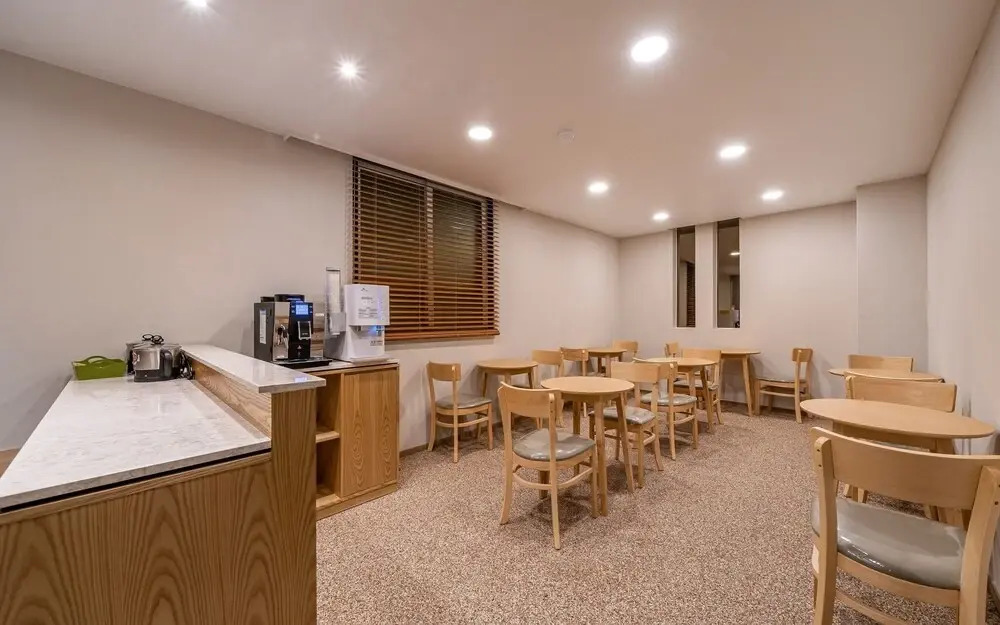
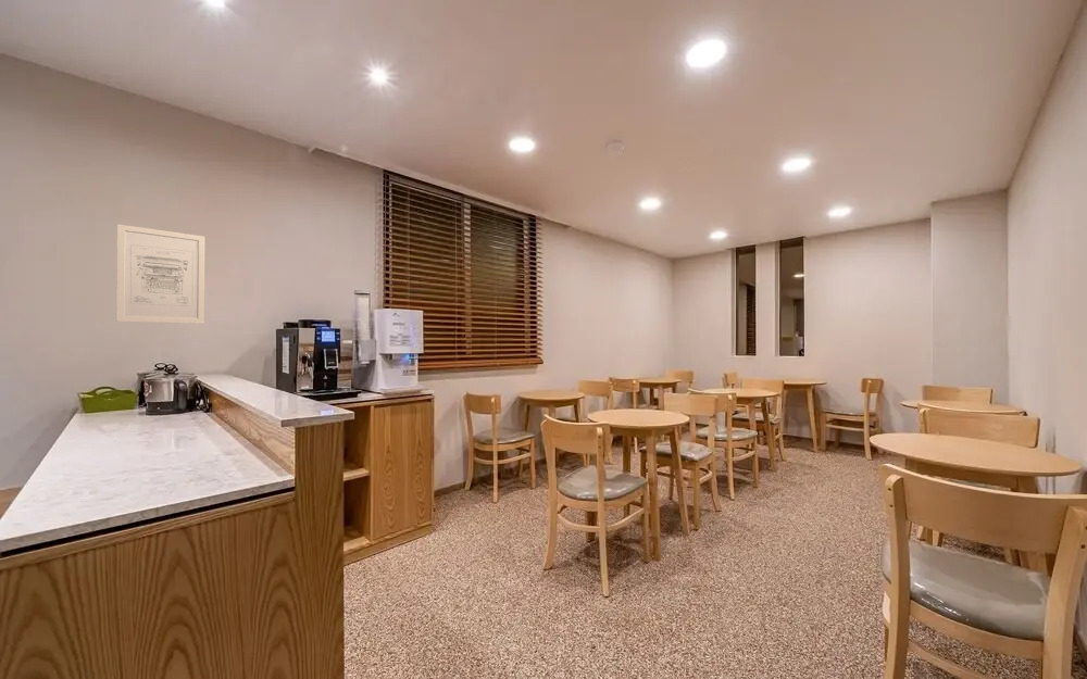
+ wall art [115,223,205,325]
